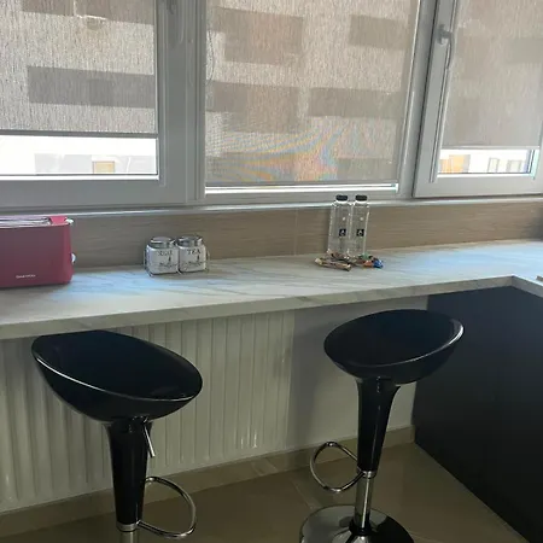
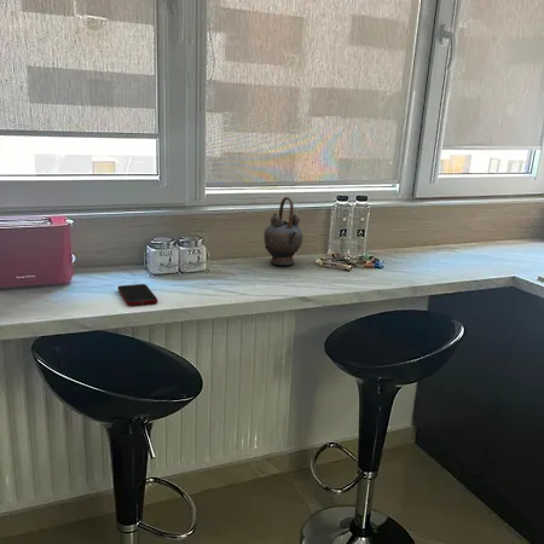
+ teapot [264,196,303,266]
+ cell phone [117,283,158,307]
